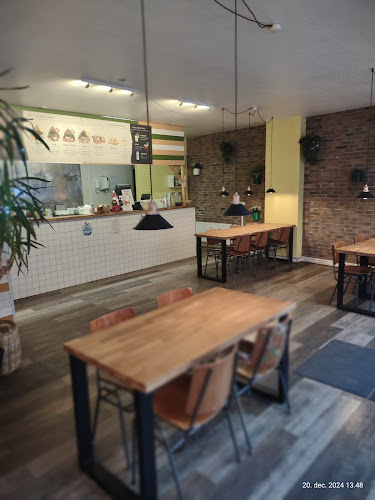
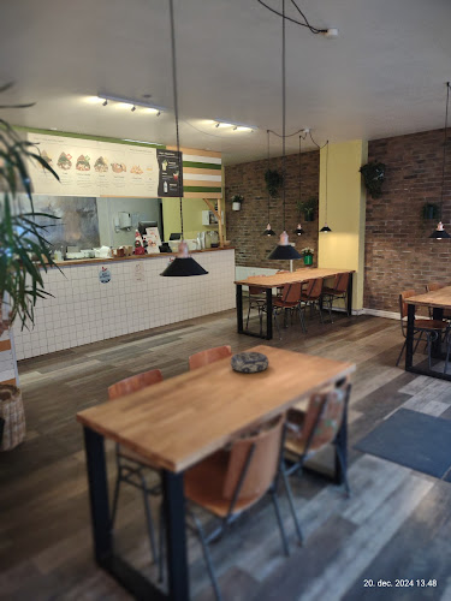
+ decorative bowl [230,351,269,374]
